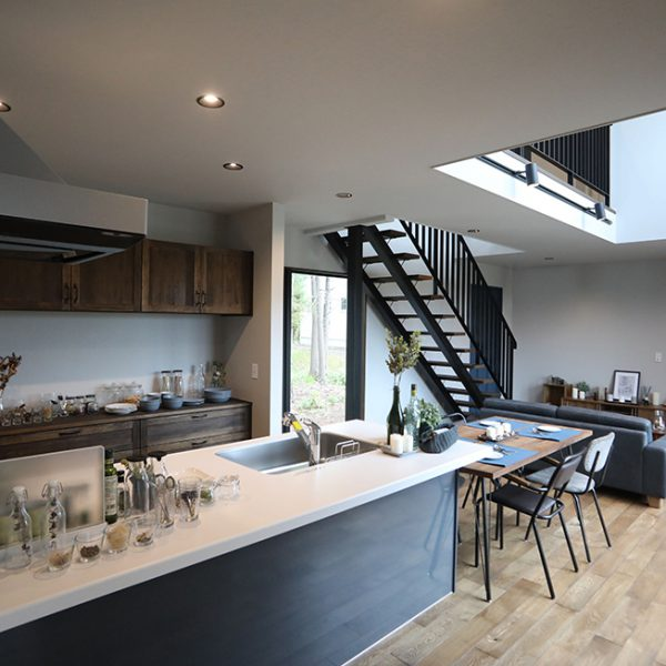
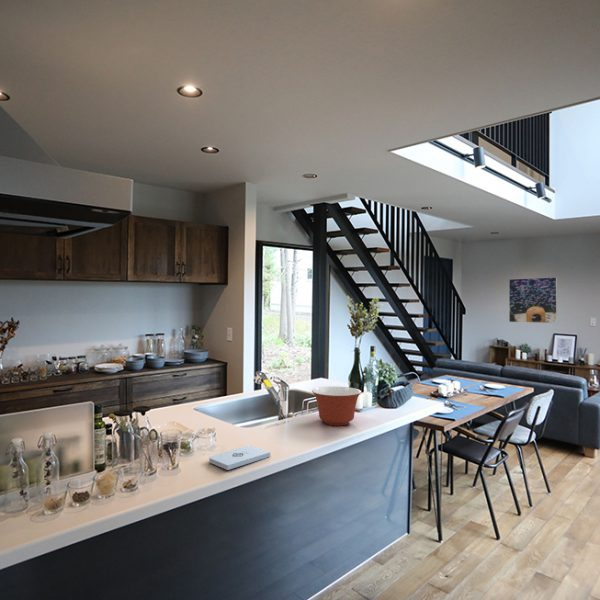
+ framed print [508,276,558,324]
+ mixing bowl [311,386,362,426]
+ notepad [208,445,271,471]
